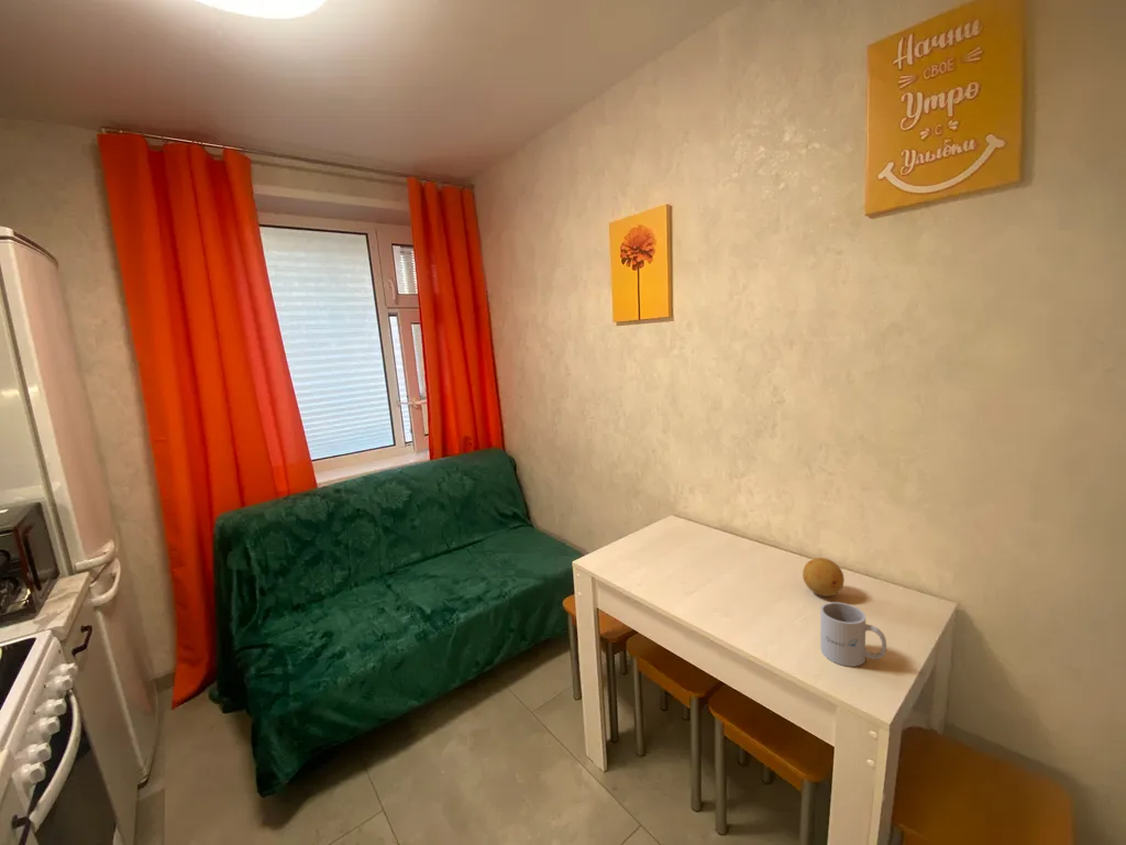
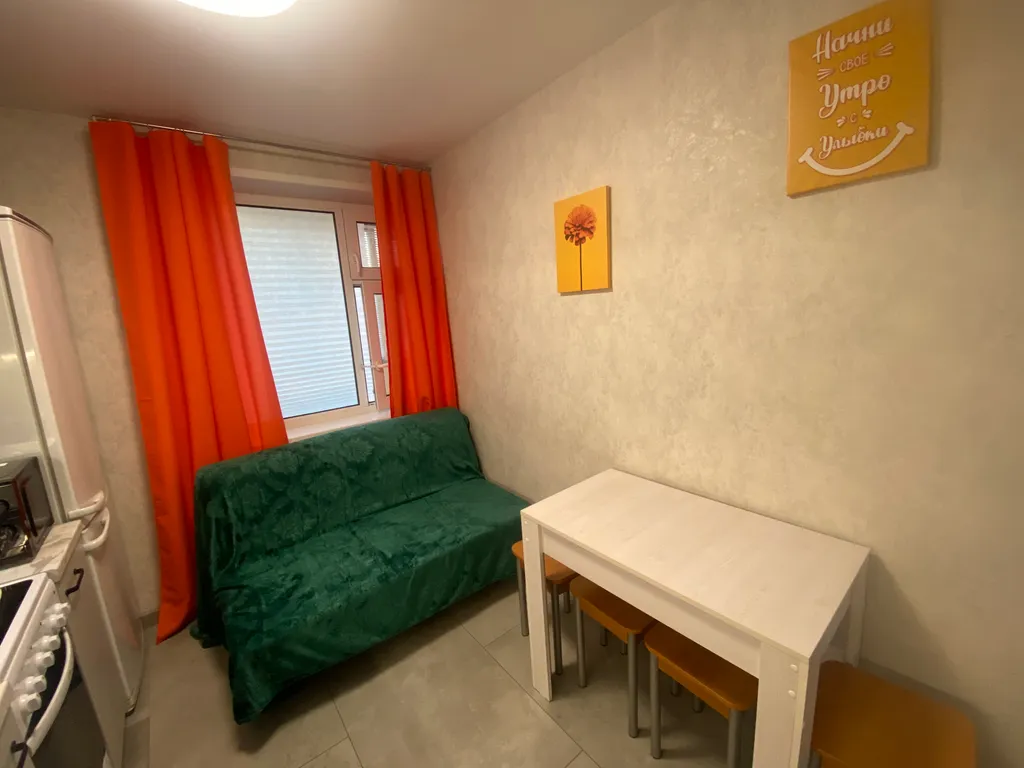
- fruit [802,557,846,597]
- mug [819,601,887,668]
